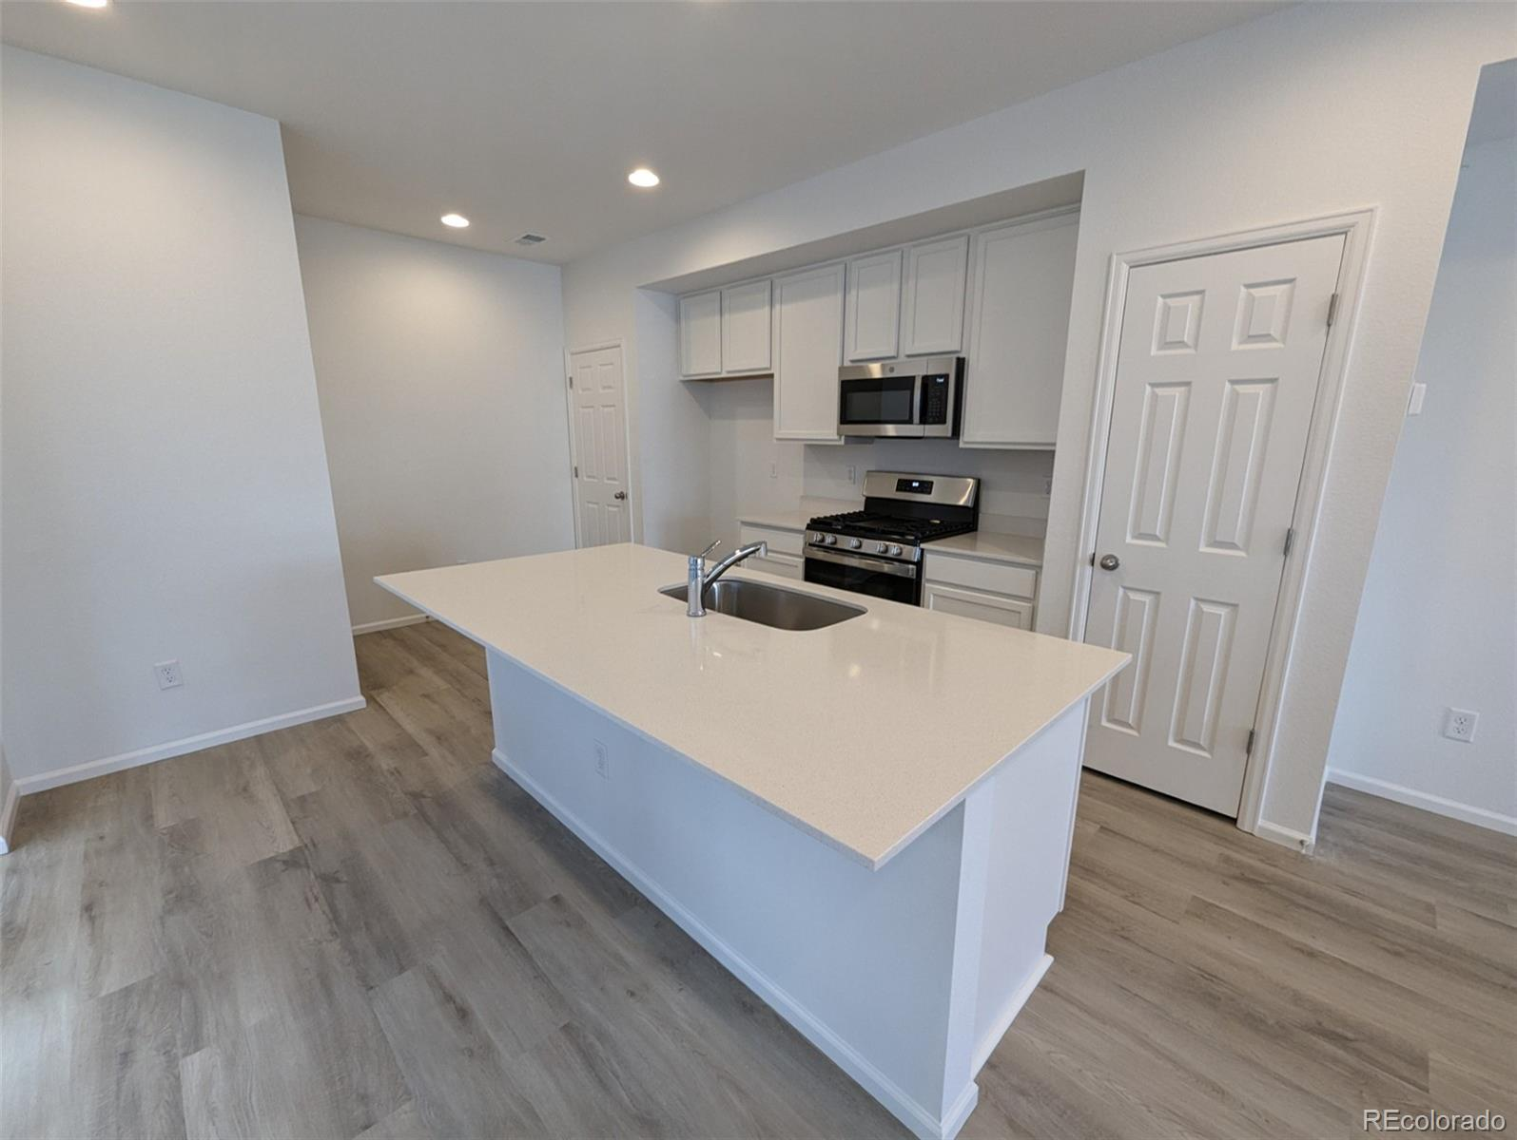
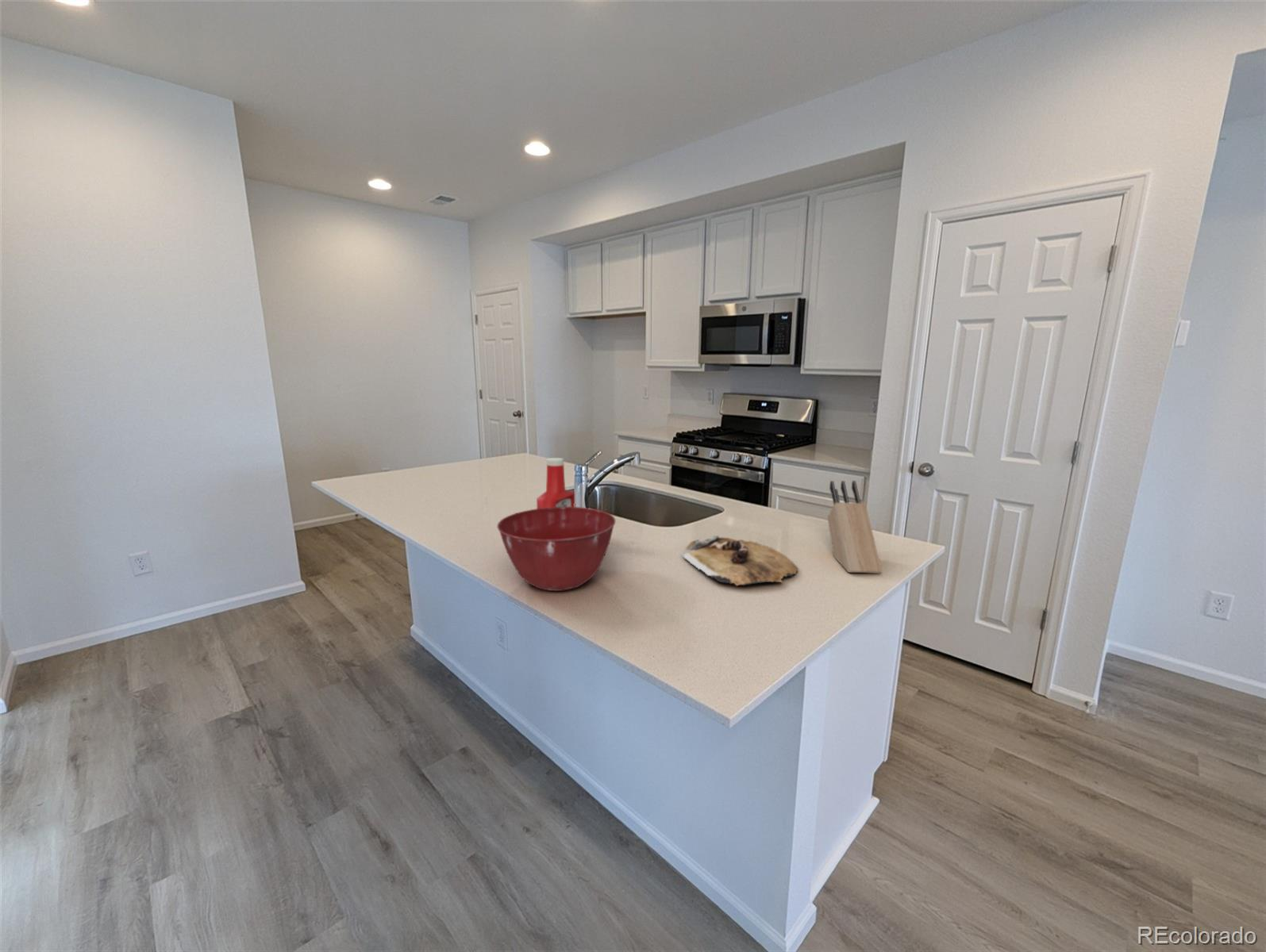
+ soap bottle [536,457,575,509]
+ mixing bowl [496,506,617,592]
+ knife block [826,480,883,574]
+ cutting board [683,535,798,586]
